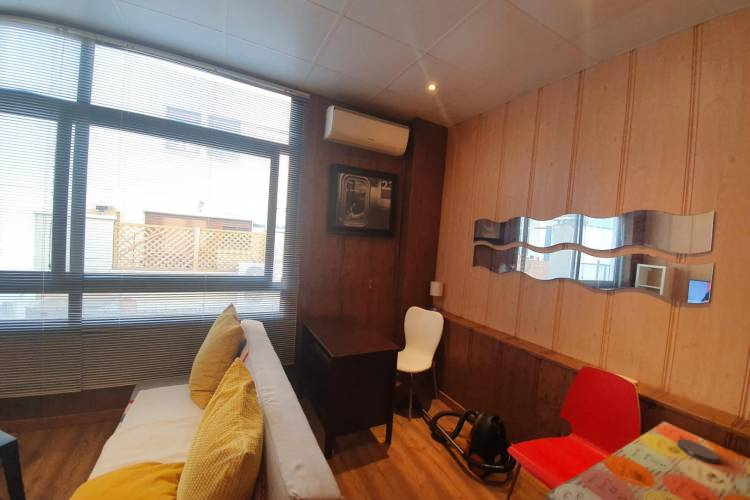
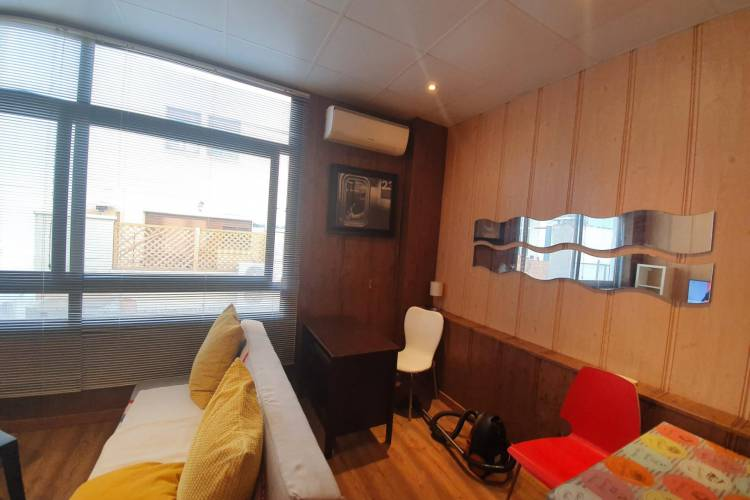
- coaster [676,438,719,464]
